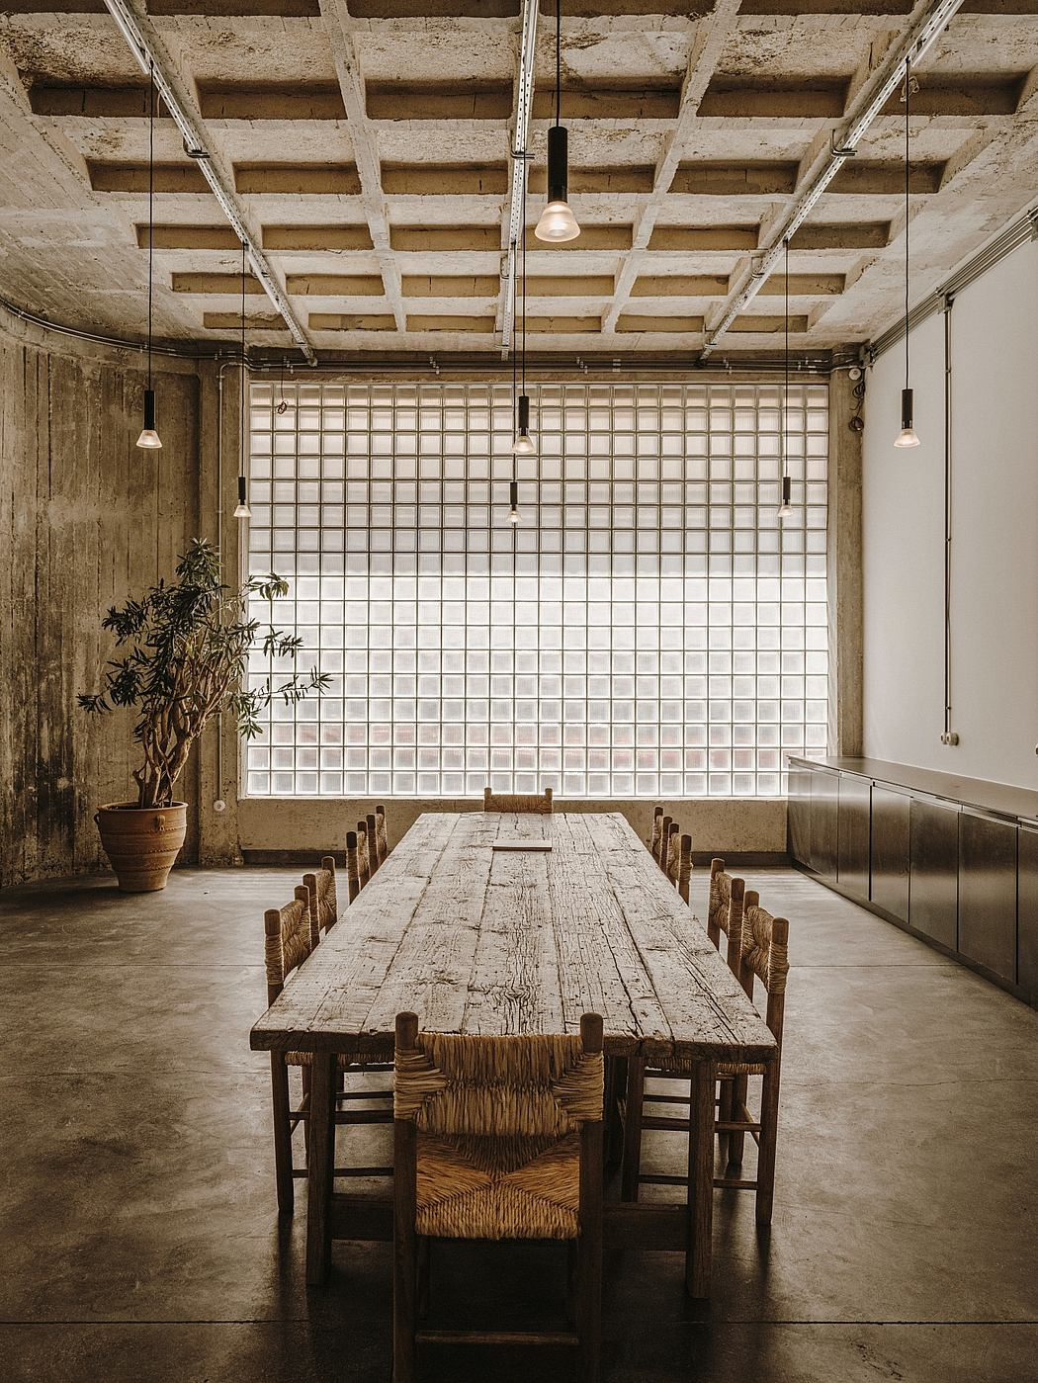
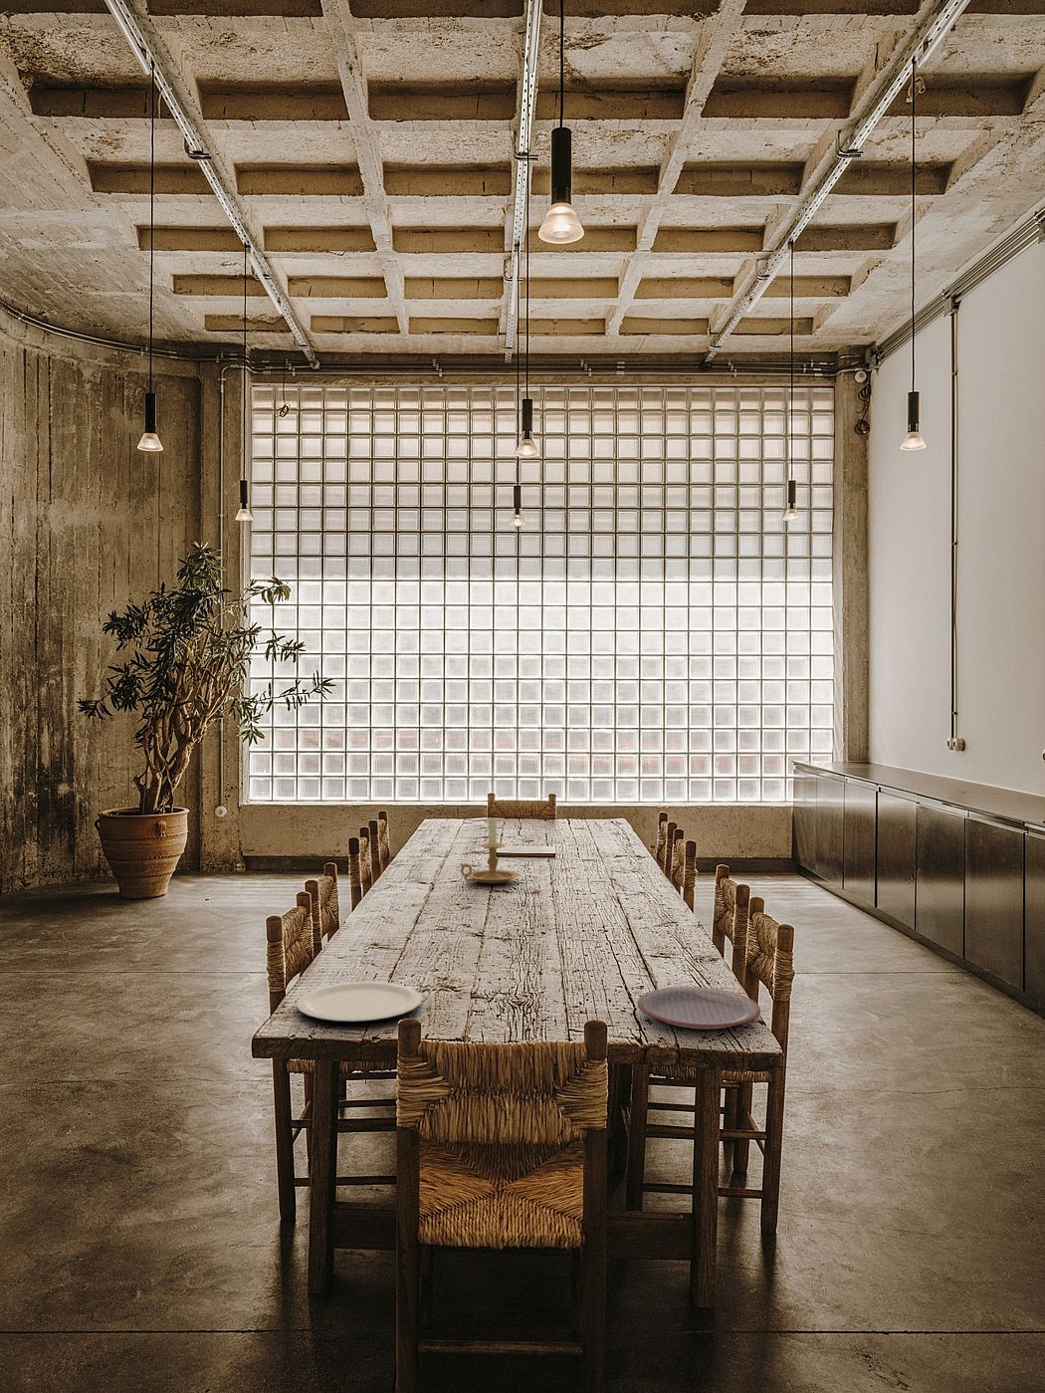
+ candle holder [459,815,519,884]
+ plate [636,986,762,1031]
+ plate [295,980,423,1023]
